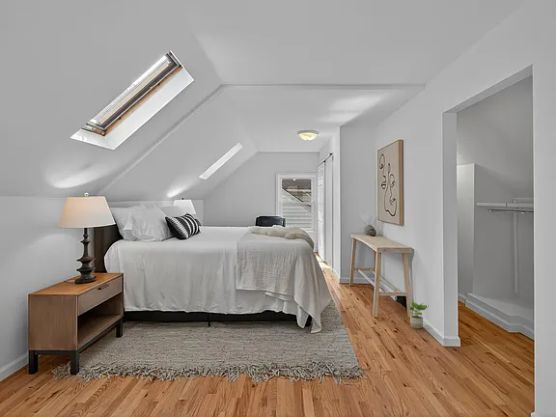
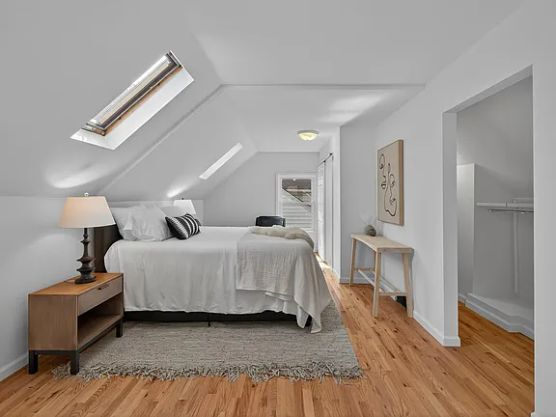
- potted plant [407,300,428,330]
